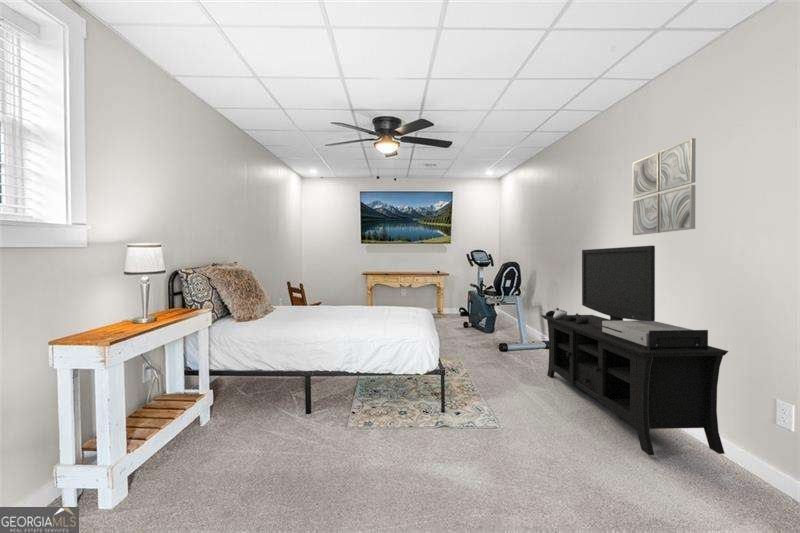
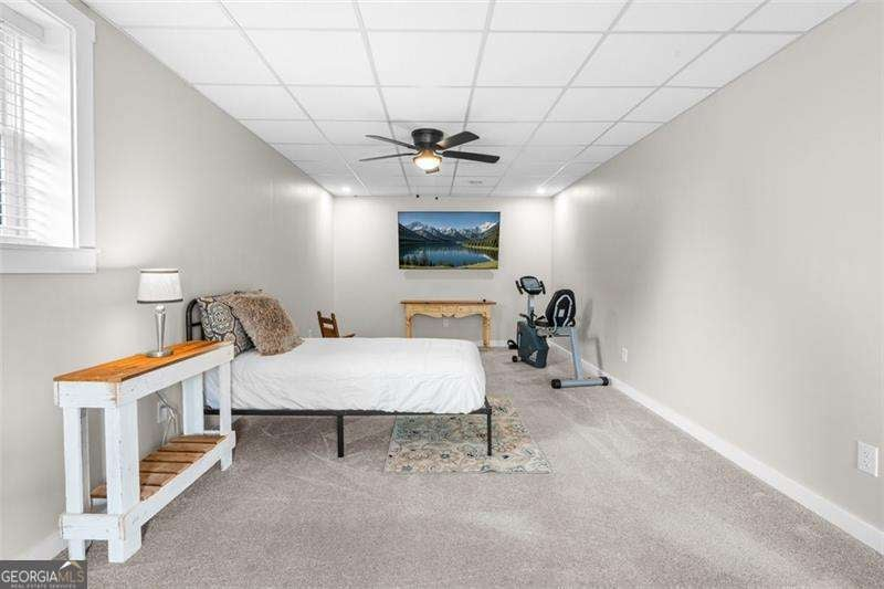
- wall art [632,137,697,236]
- media console [540,245,729,456]
